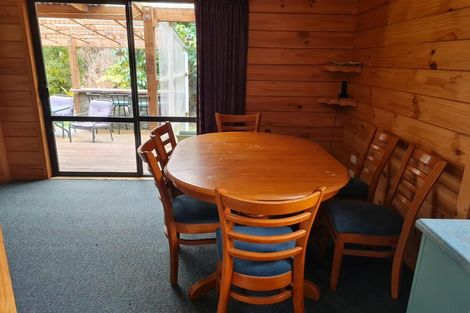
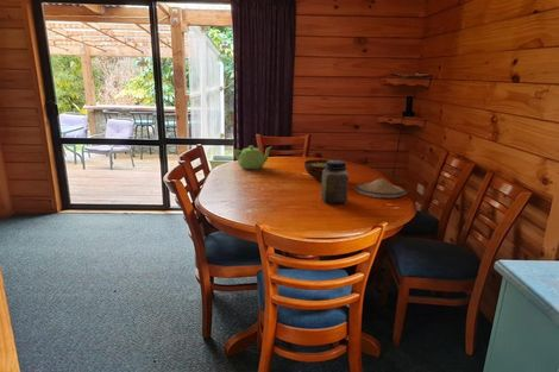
+ teapot [232,145,274,170]
+ bowl [303,158,329,182]
+ plate [353,177,408,200]
+ jar [320,159,350,204]
